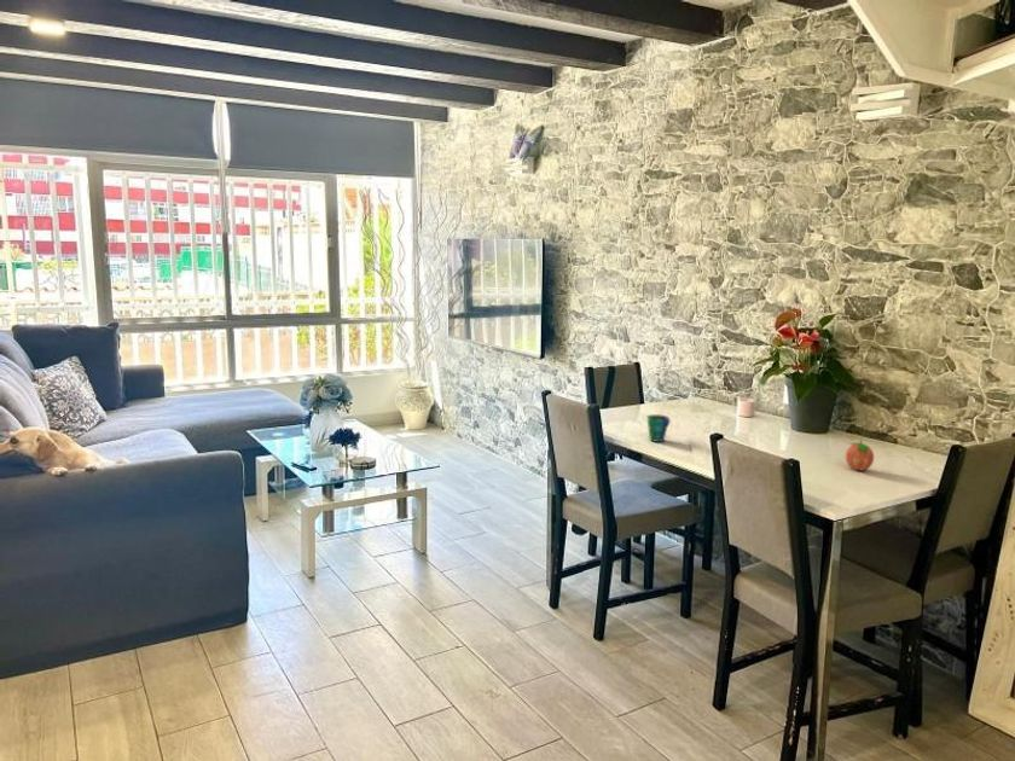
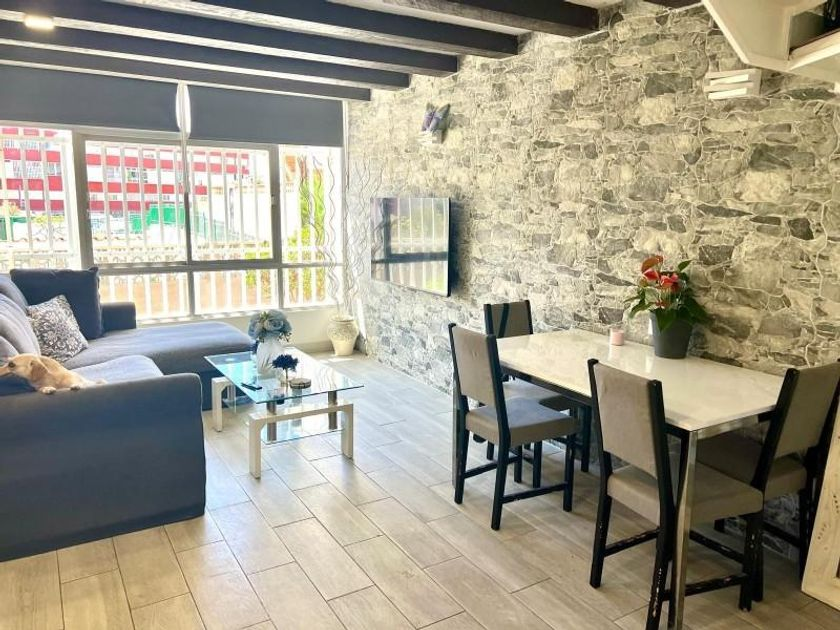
- fruit [845,438,875,471]
- cup [645,413,672,443]
